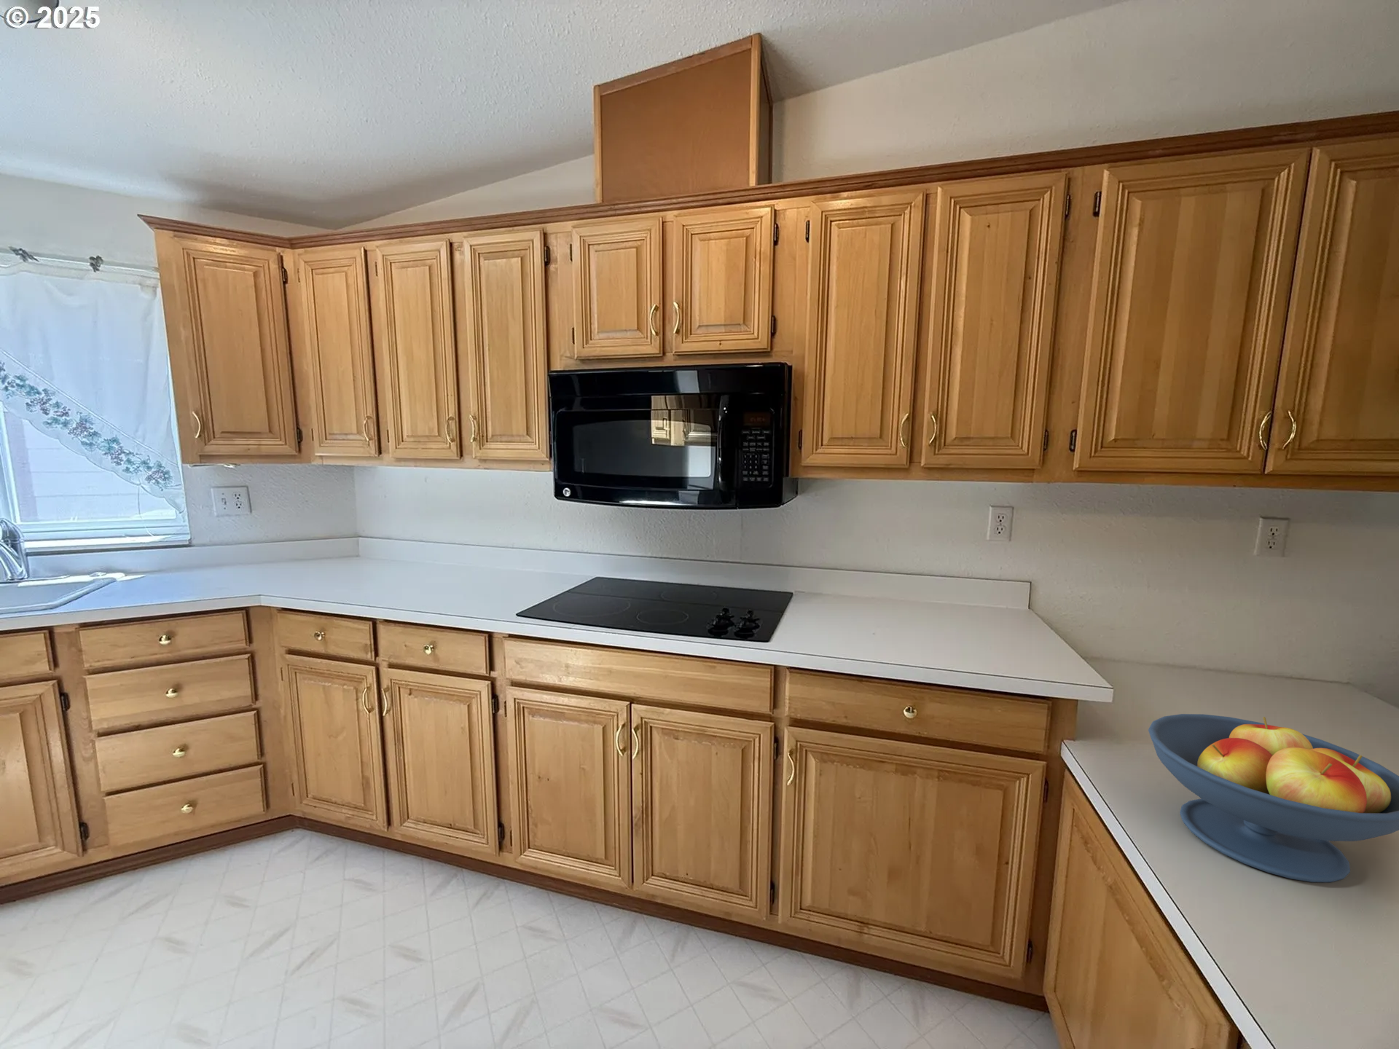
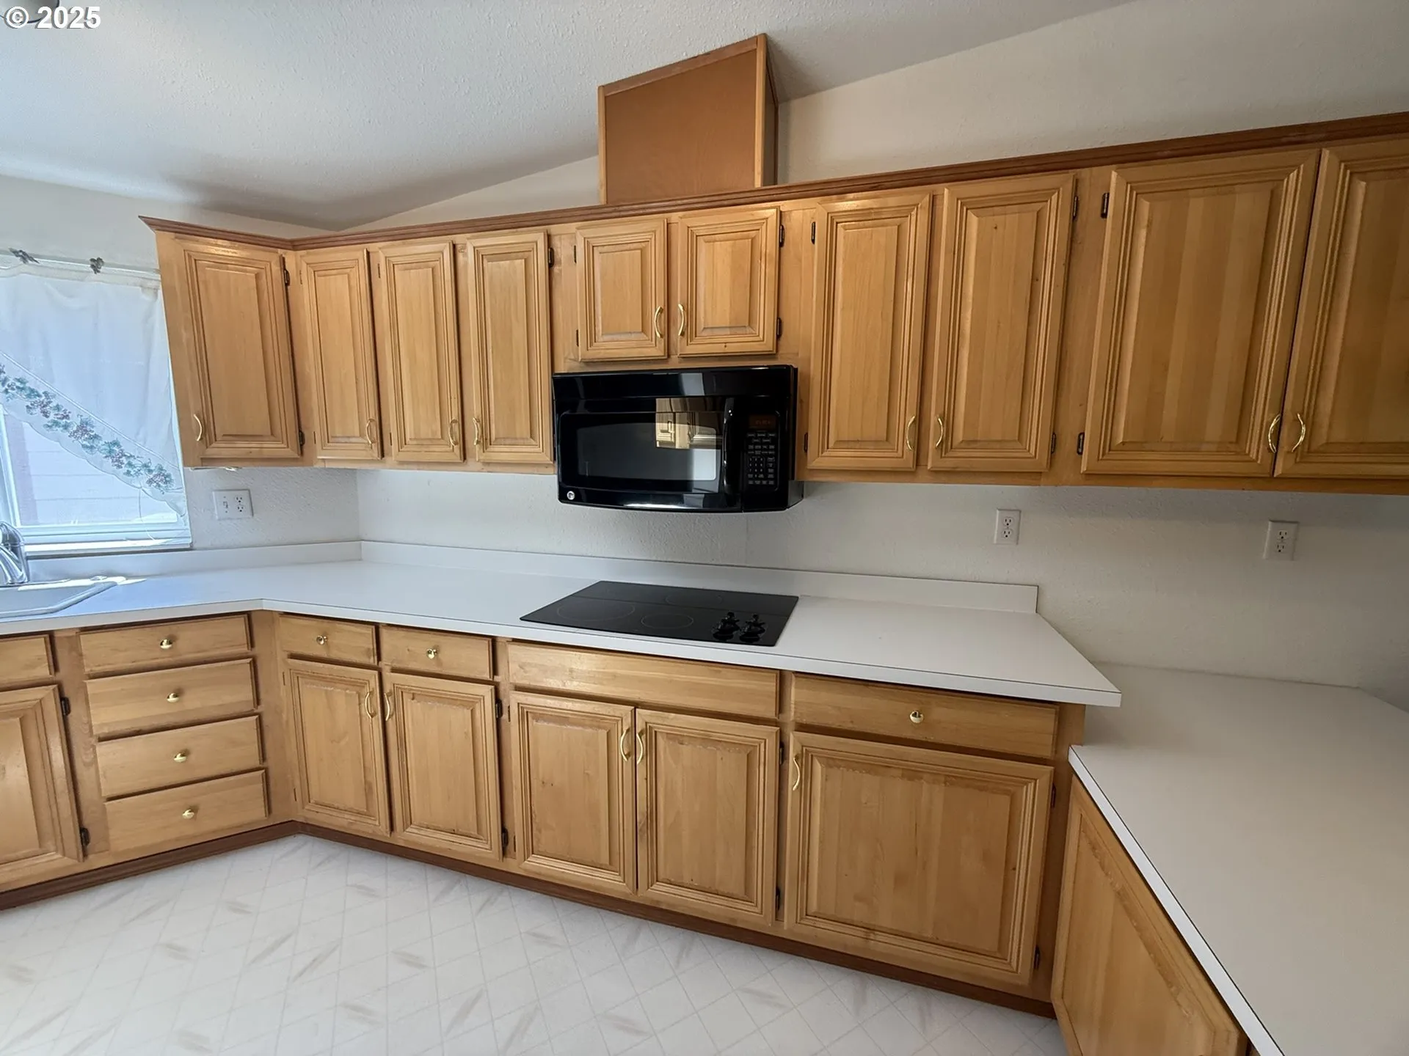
- fruit bowl [1148,713,1399,883]
